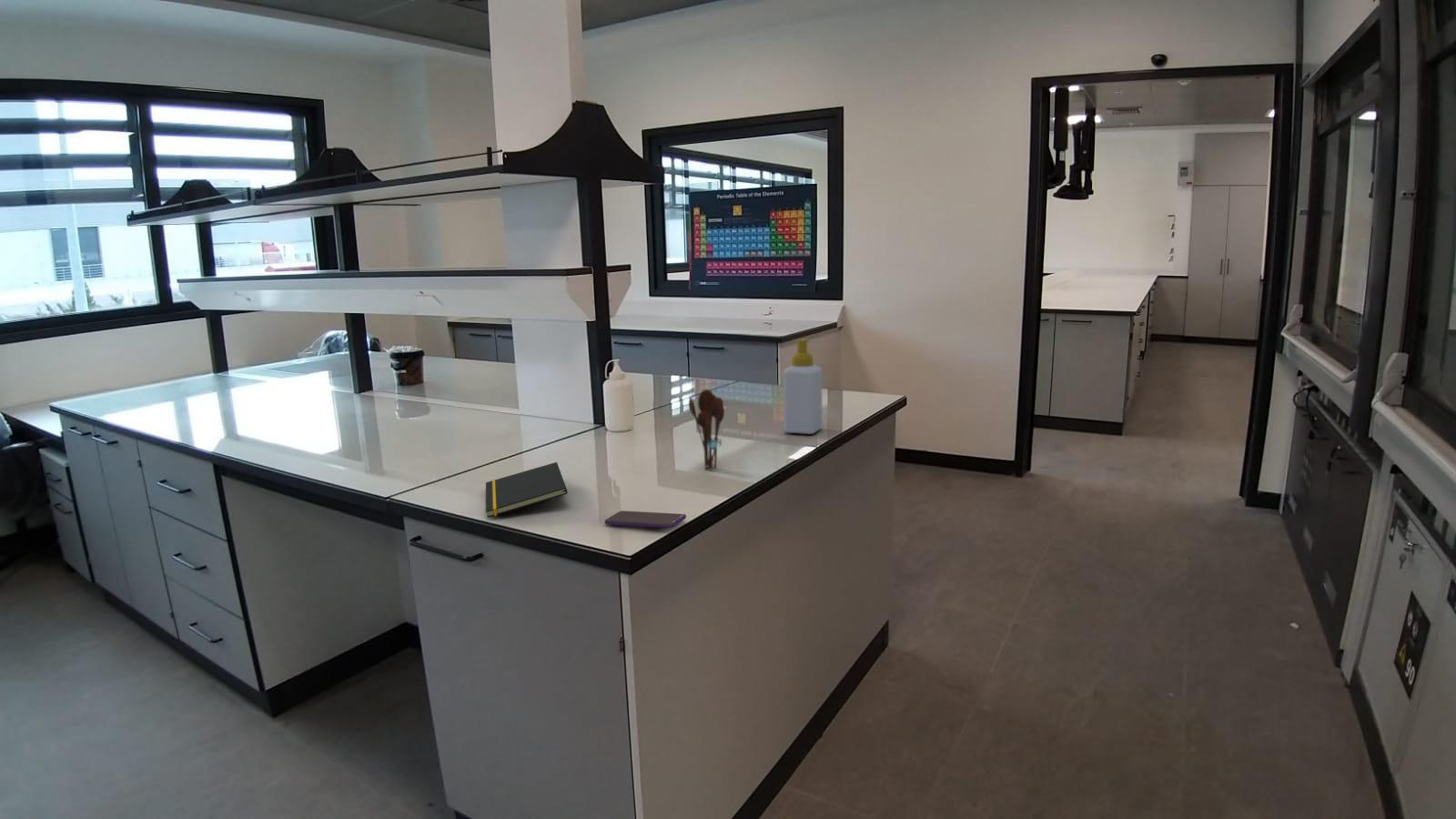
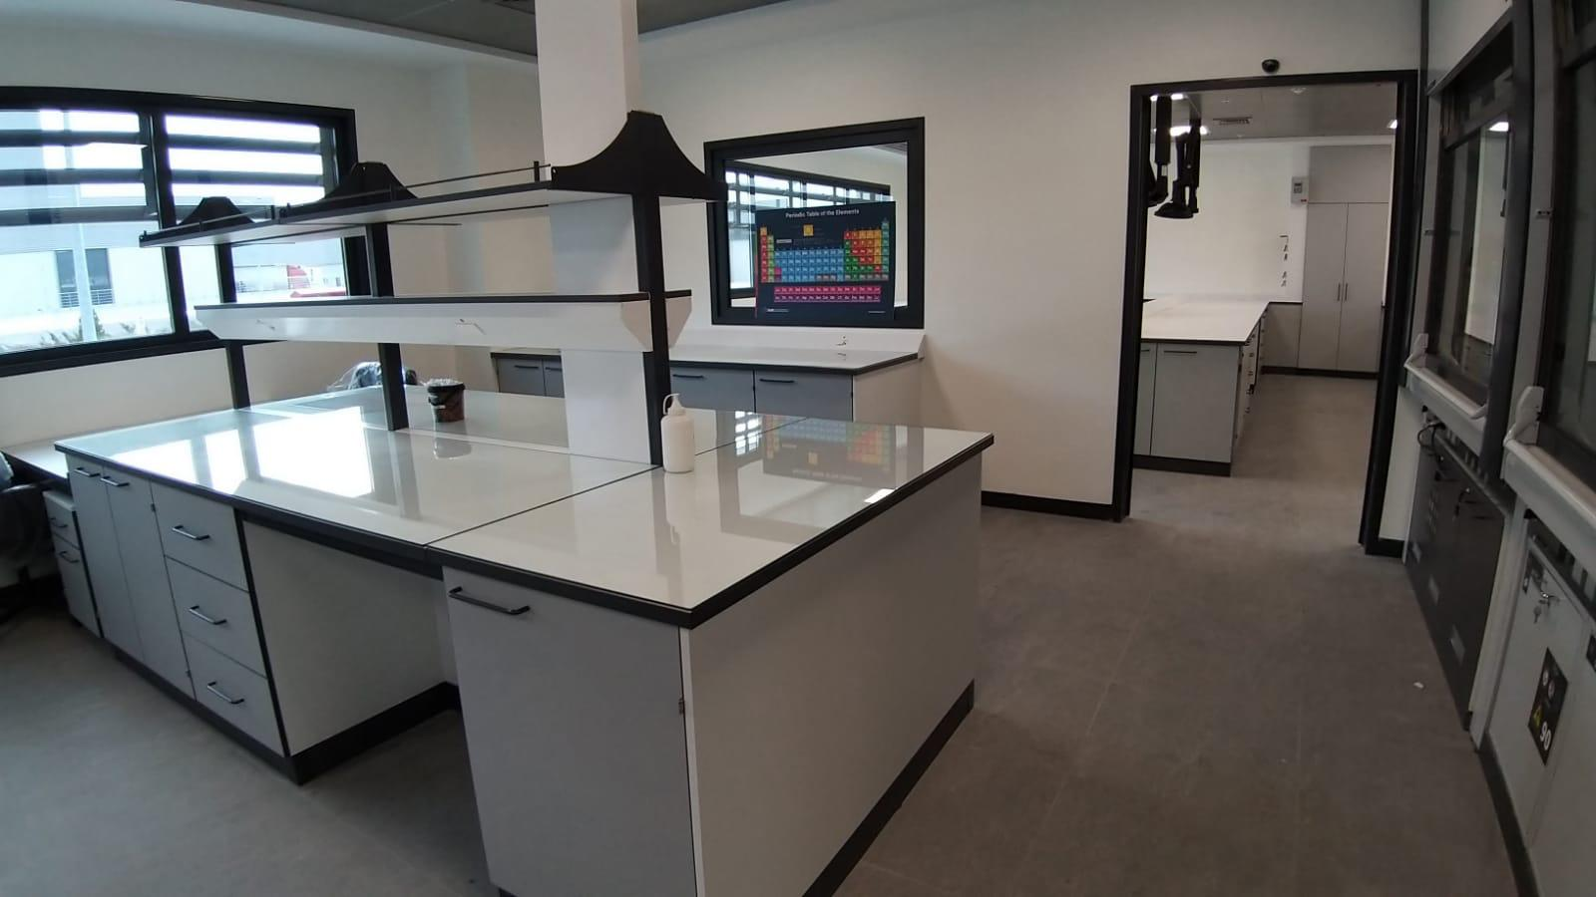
- utensil holder [688,389,725,470]
- smartphone [604,510,687,529]
- soap bottle [782,338,823,435]
- notepad [485,461,569,519]
